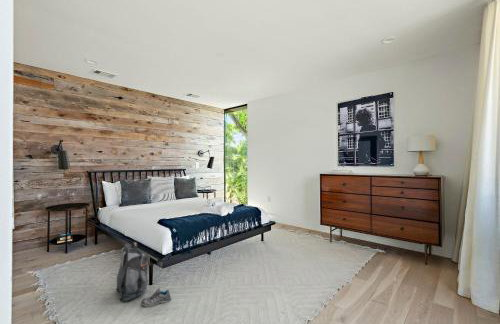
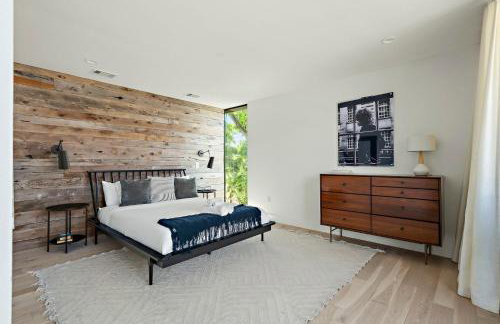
- shoe [140,287,172,308]
- backpack [115,241,149,303]
